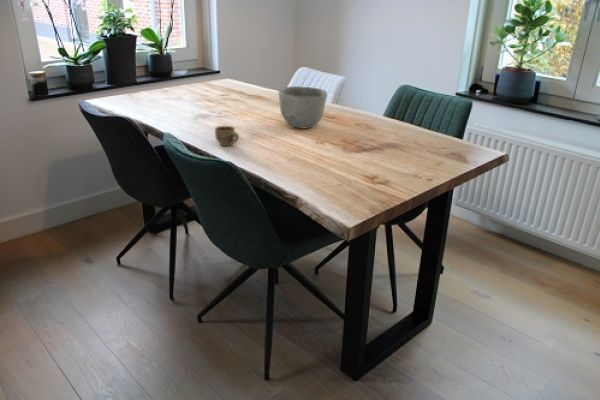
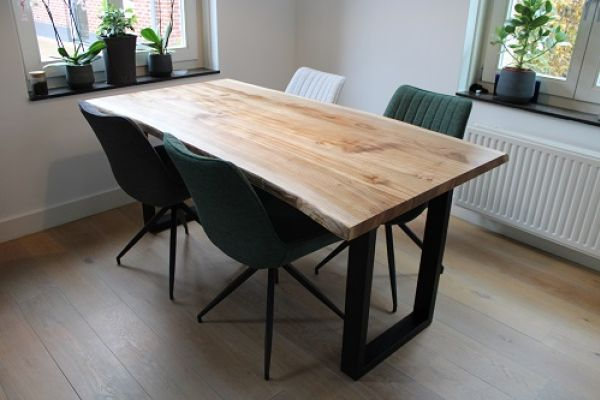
- cup [214,125,240,147]
- bowl [277,85,328,129]
